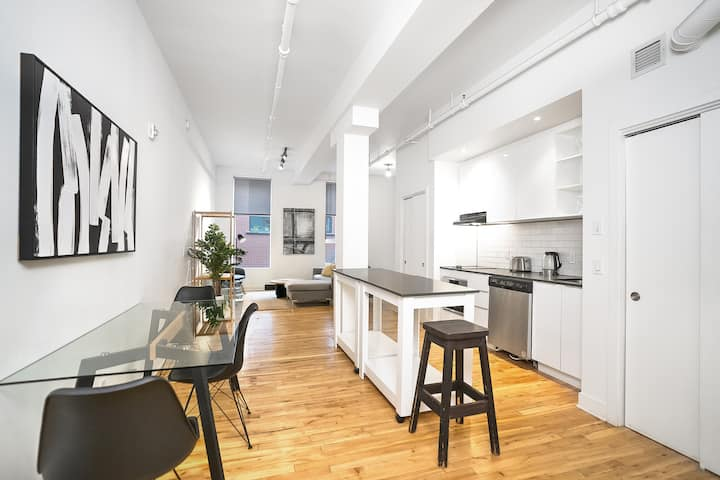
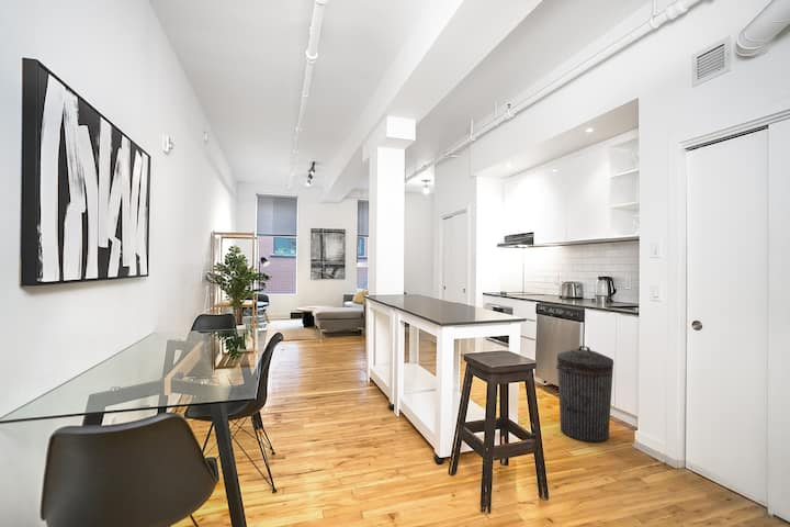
+ trash can [555,345,614,444]
